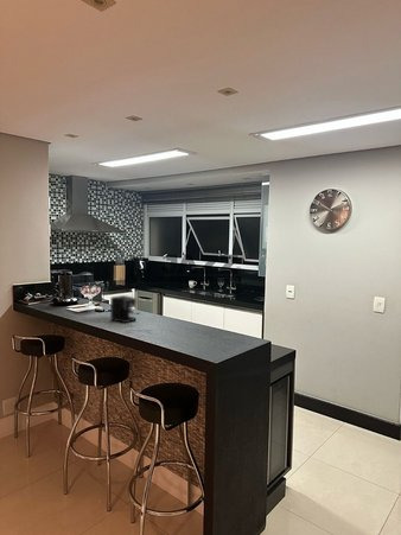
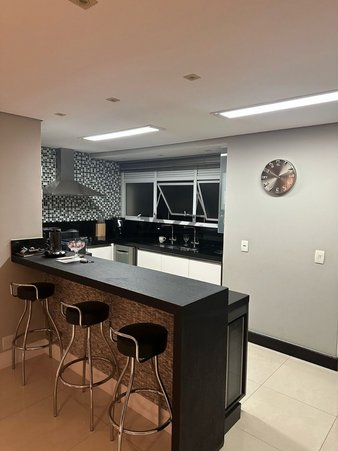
- coffee maker [109,294,141,324]
